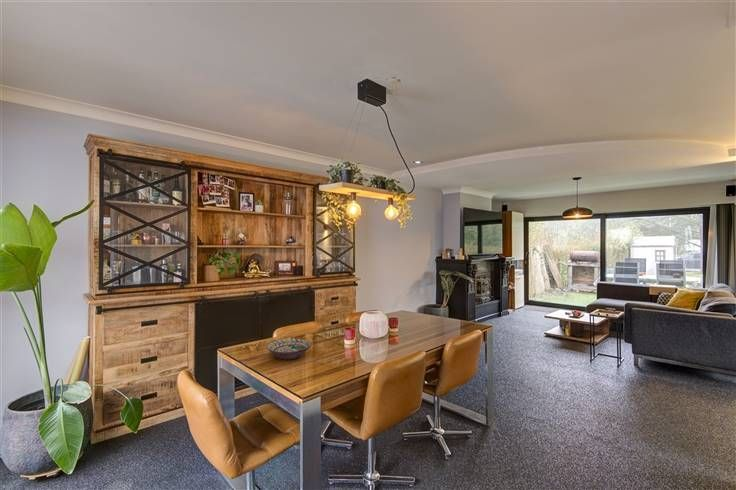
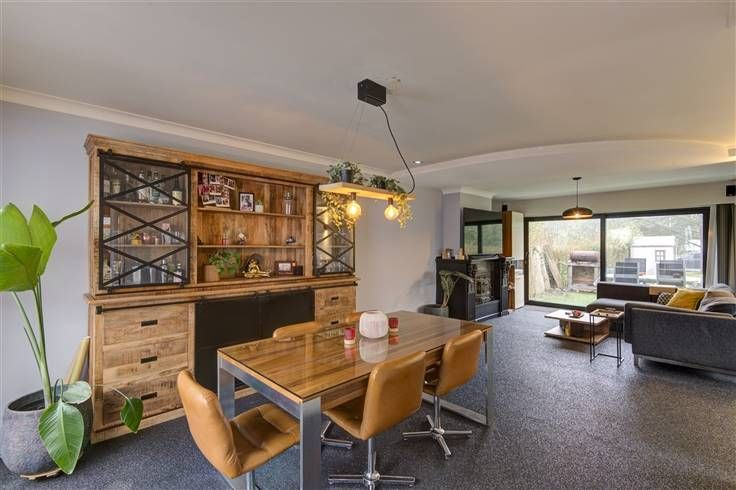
- decorative bowl [266,338,313,361]
